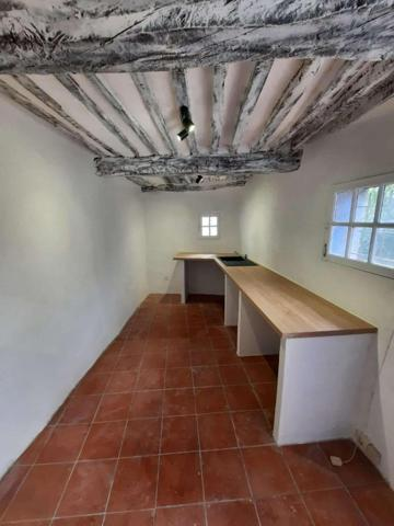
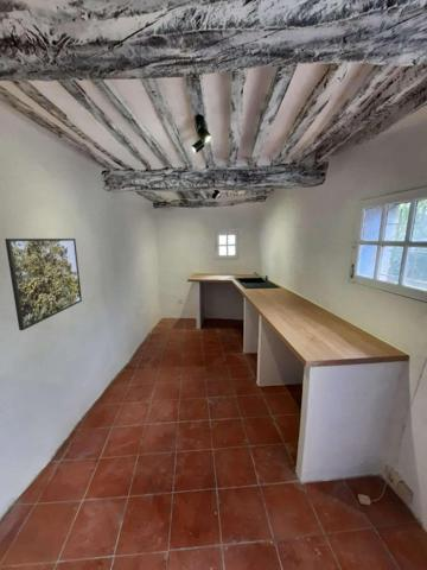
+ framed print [4,238,83,331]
